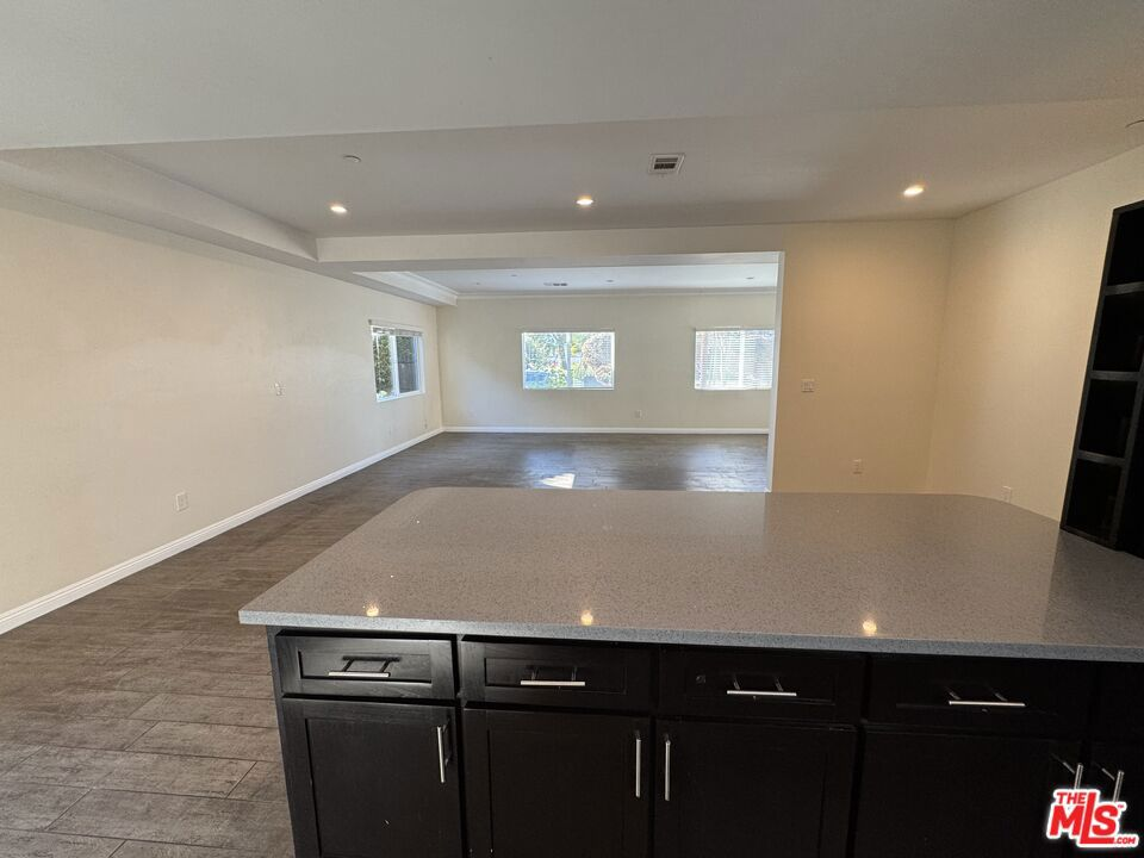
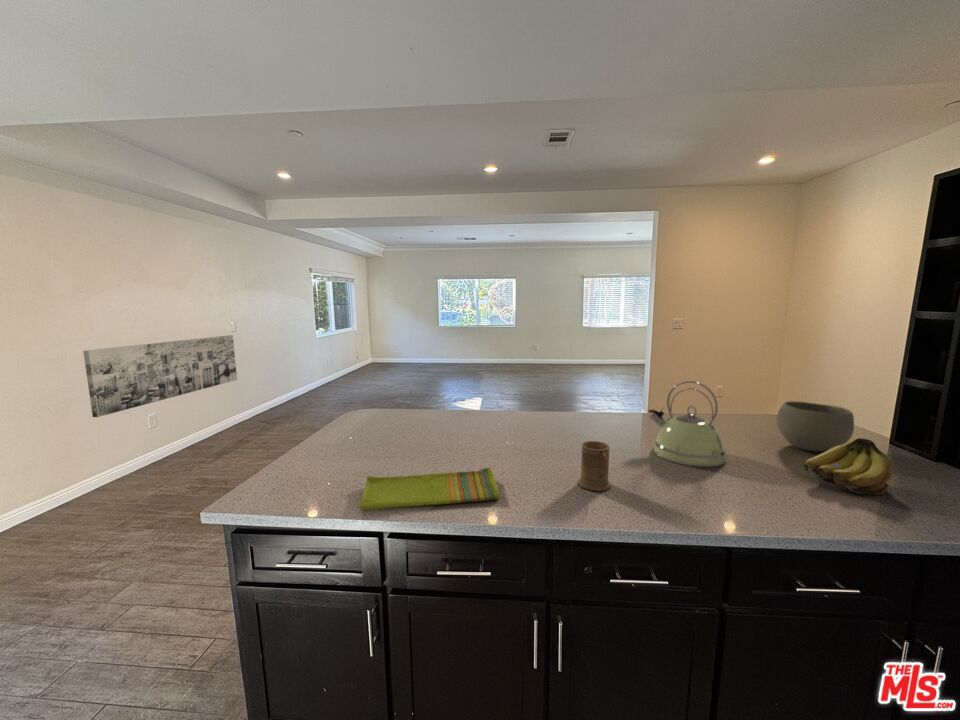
+ fruit [802,437,893,496]
+ bowl [776,400,855,453]
+ mug [577,440,612,492]
+ dish towel [359,466,501,512]
+ wall art [82,334,238,418]
+ kettle [647,380,728,468]
